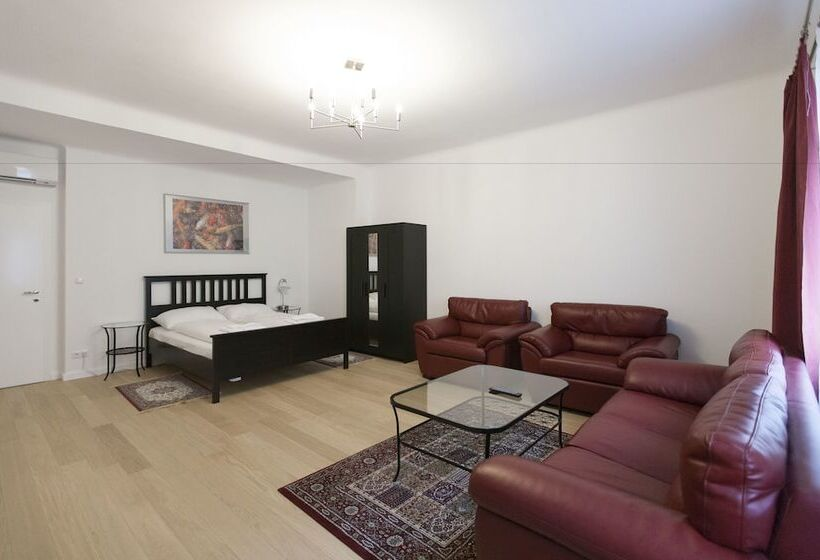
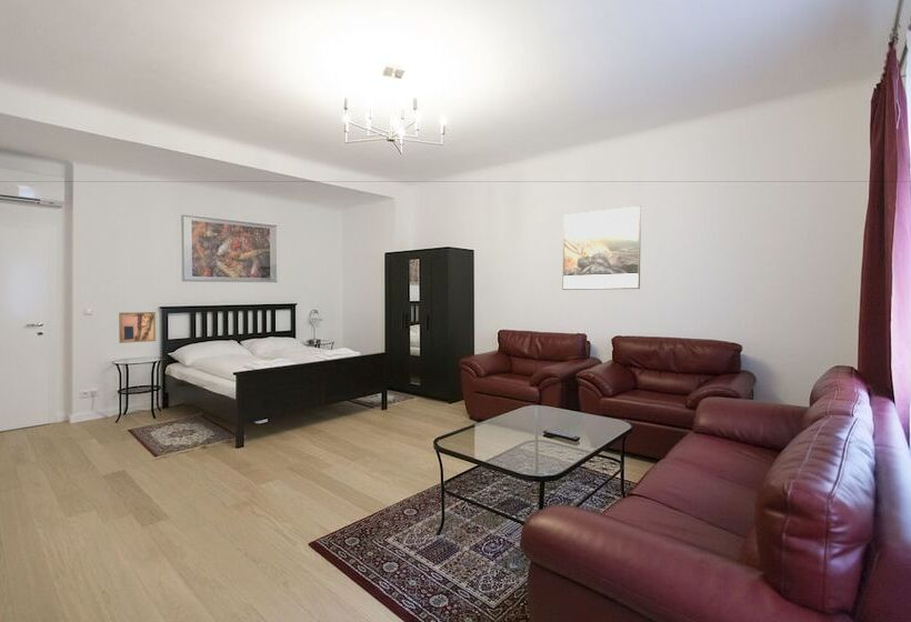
+ wall art [118,311,157,344]
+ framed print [561,204,642,291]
